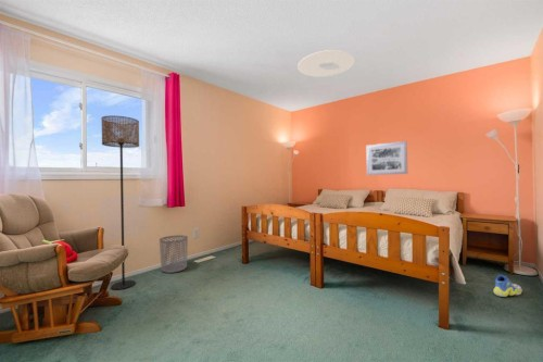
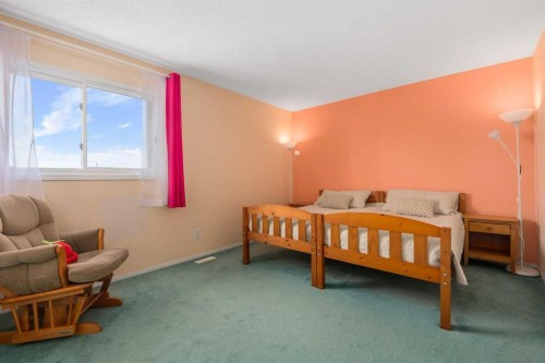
- waste bin [159,234,189,274]
- floor lamp [100,115,140,290]
- ceiling light [296,49,355,78]
- wall art [365,140,408,176]
- sneaker [493,274,523,298]
